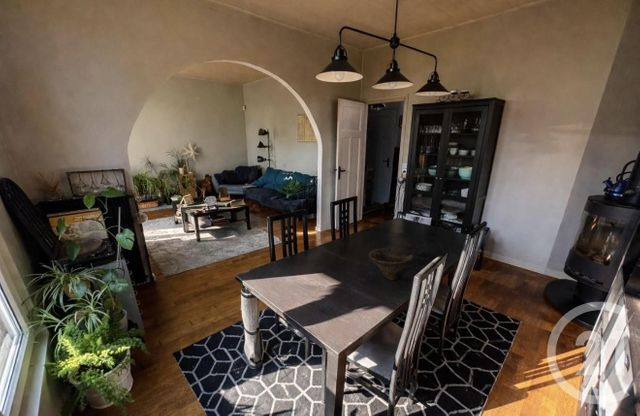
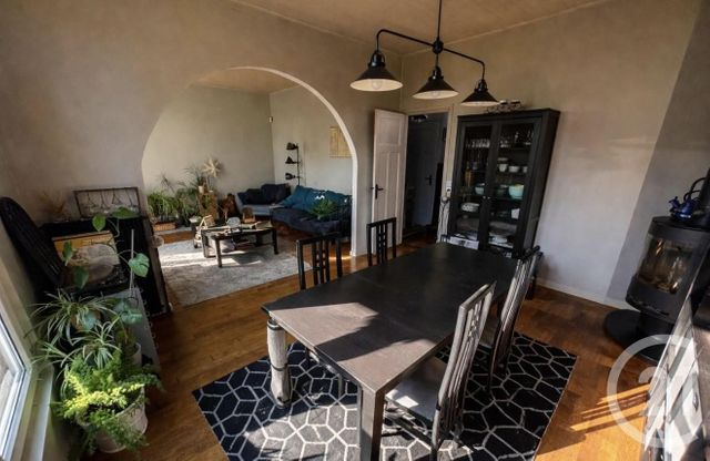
- bowl [368,247,415,281]
